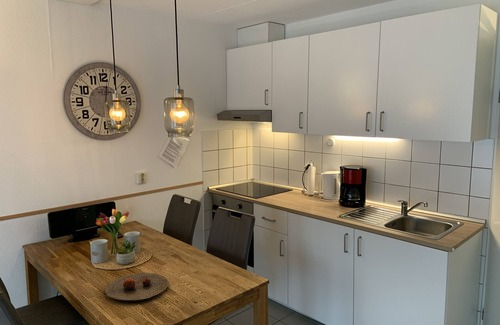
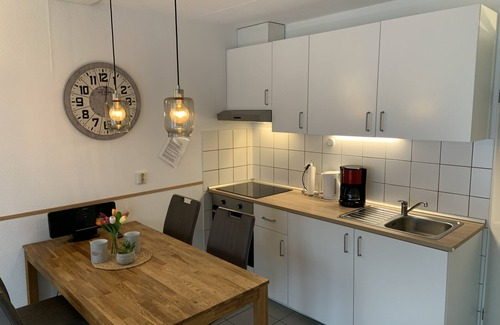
- plate [104,272,169,301]
